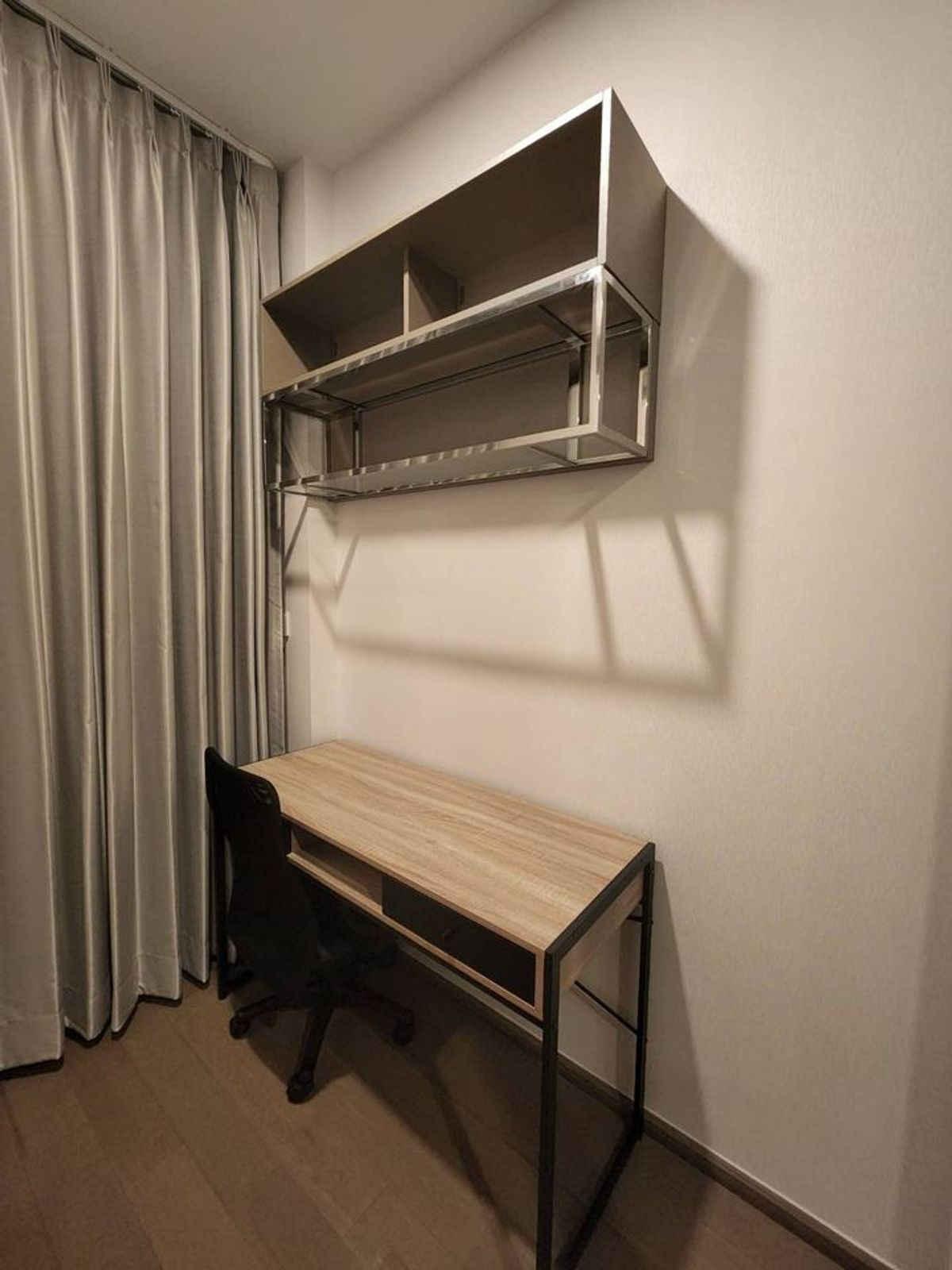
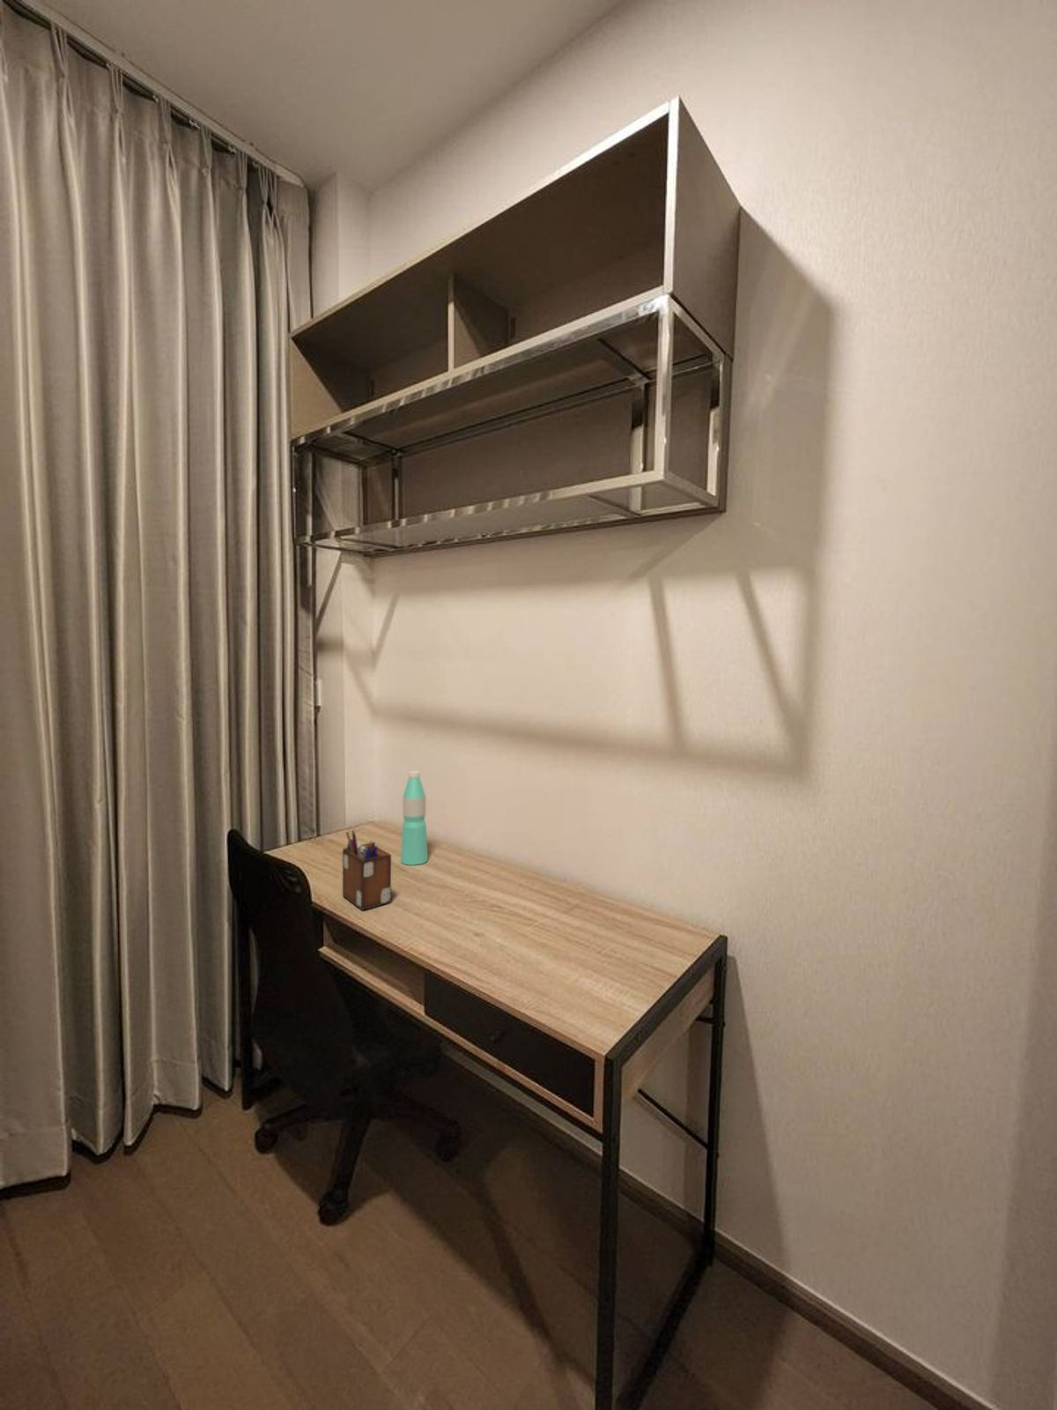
+ desk organizer [342,829,392,912]
+ water bottle [400,771,429,866]
